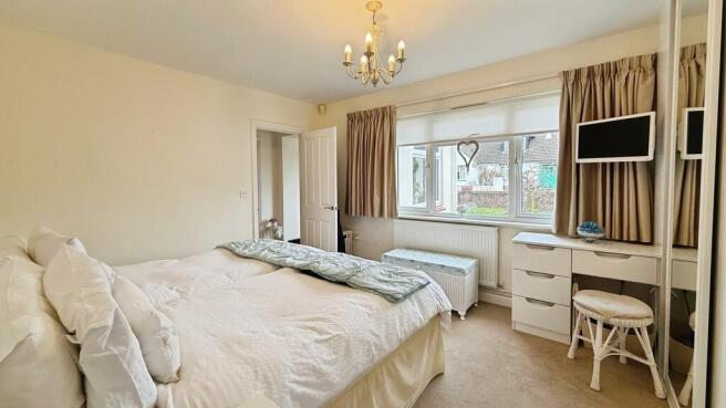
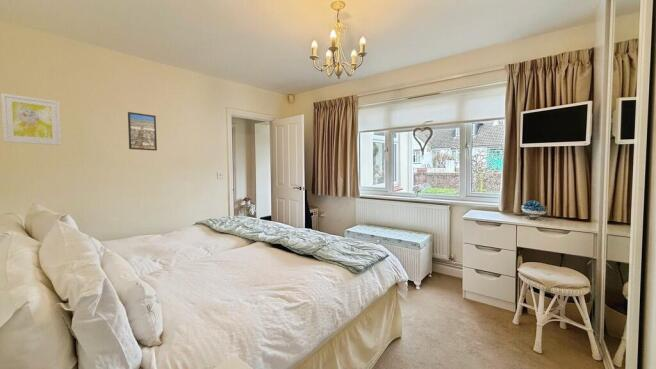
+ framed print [127,111,158,152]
+ wall art [0,92,63,146]
